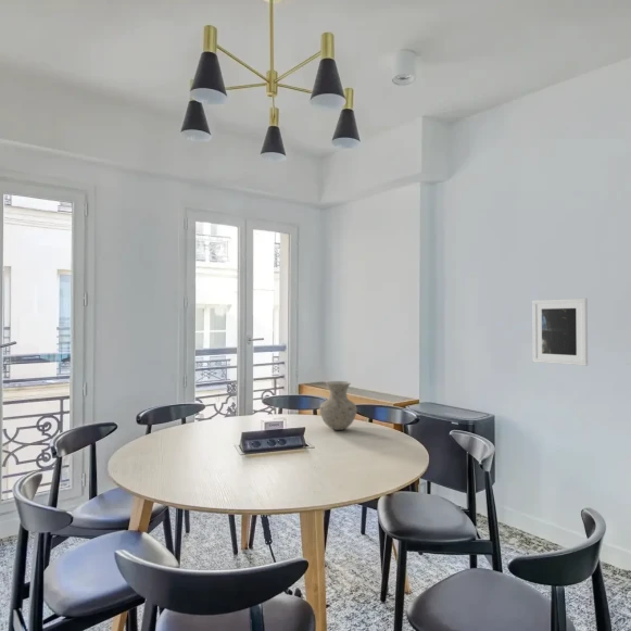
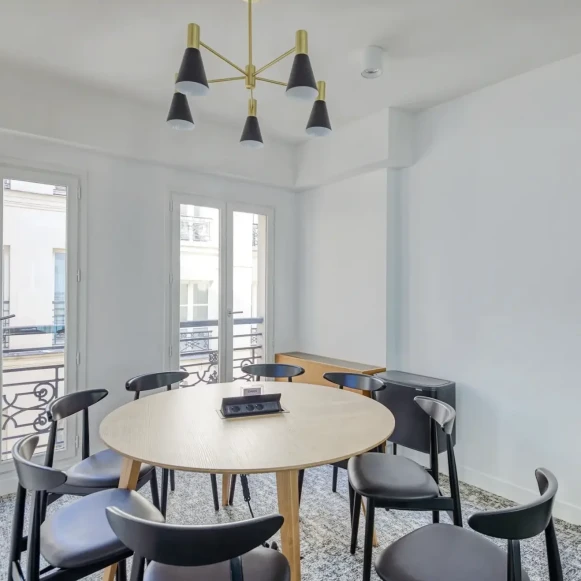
- vase [318,380,358,431]
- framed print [531,298,589,367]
